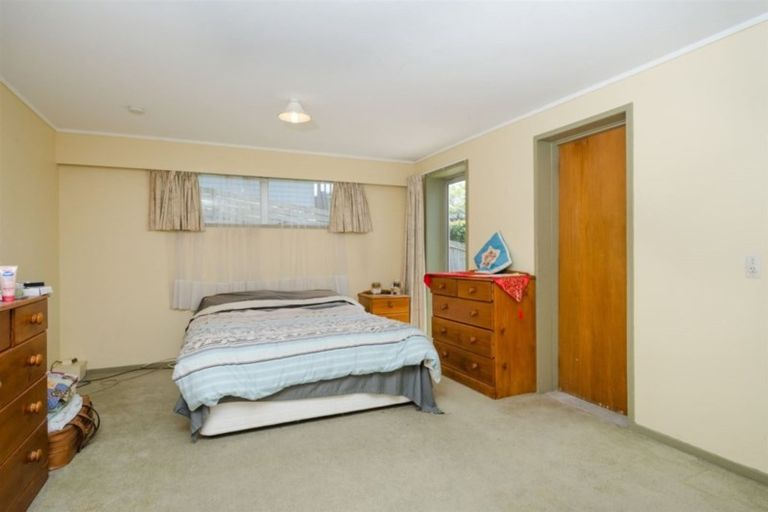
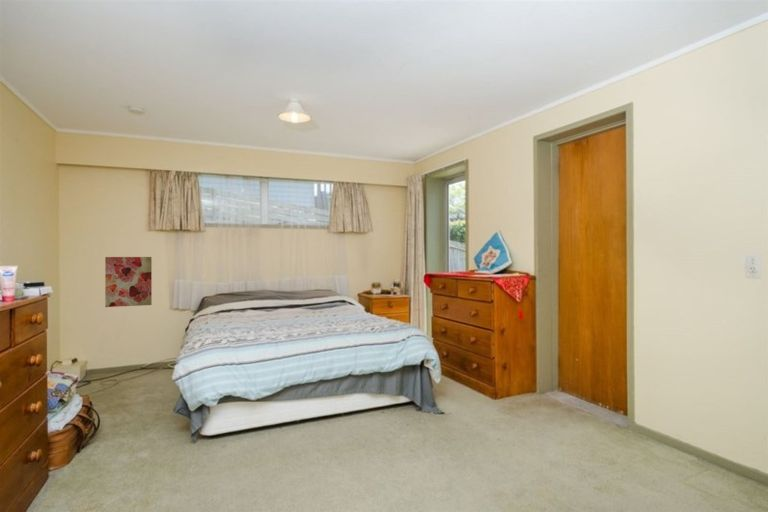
+ wall art [104,256,153,308]
